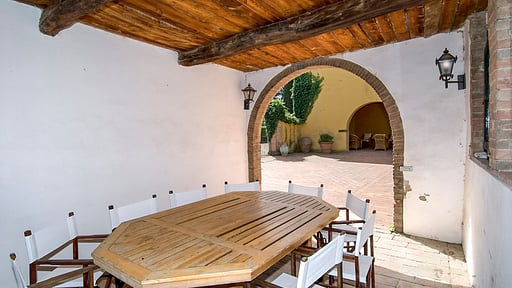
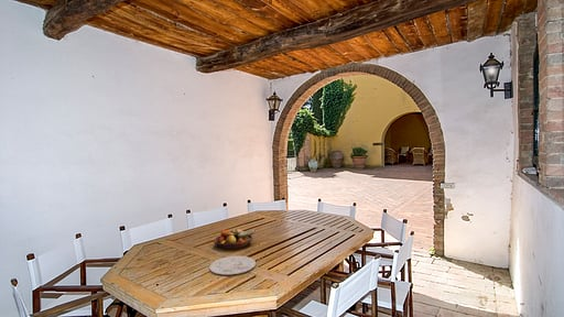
+ plate [208,255,257,275]
+ fruit bowl [213,228,257,251]
